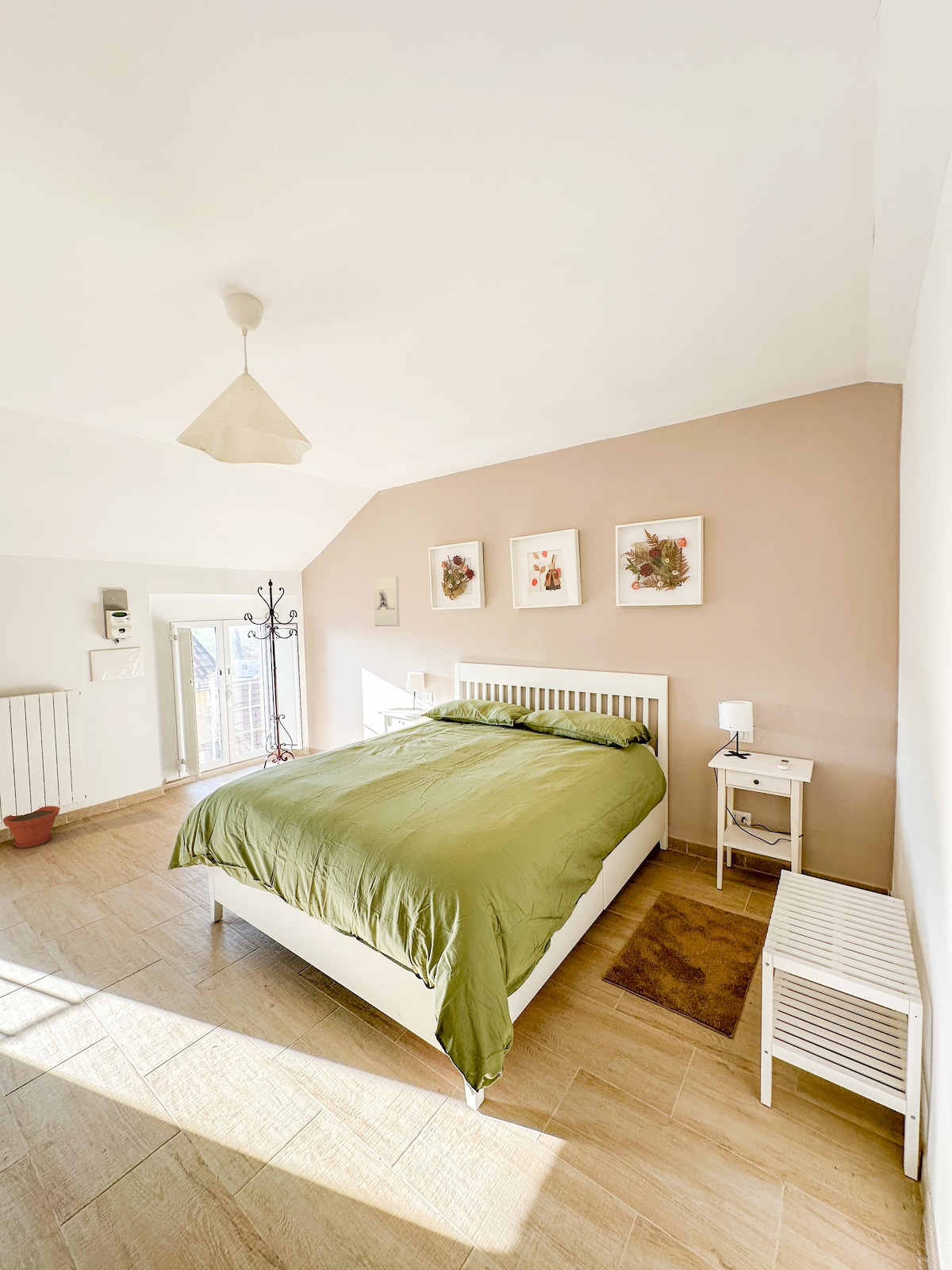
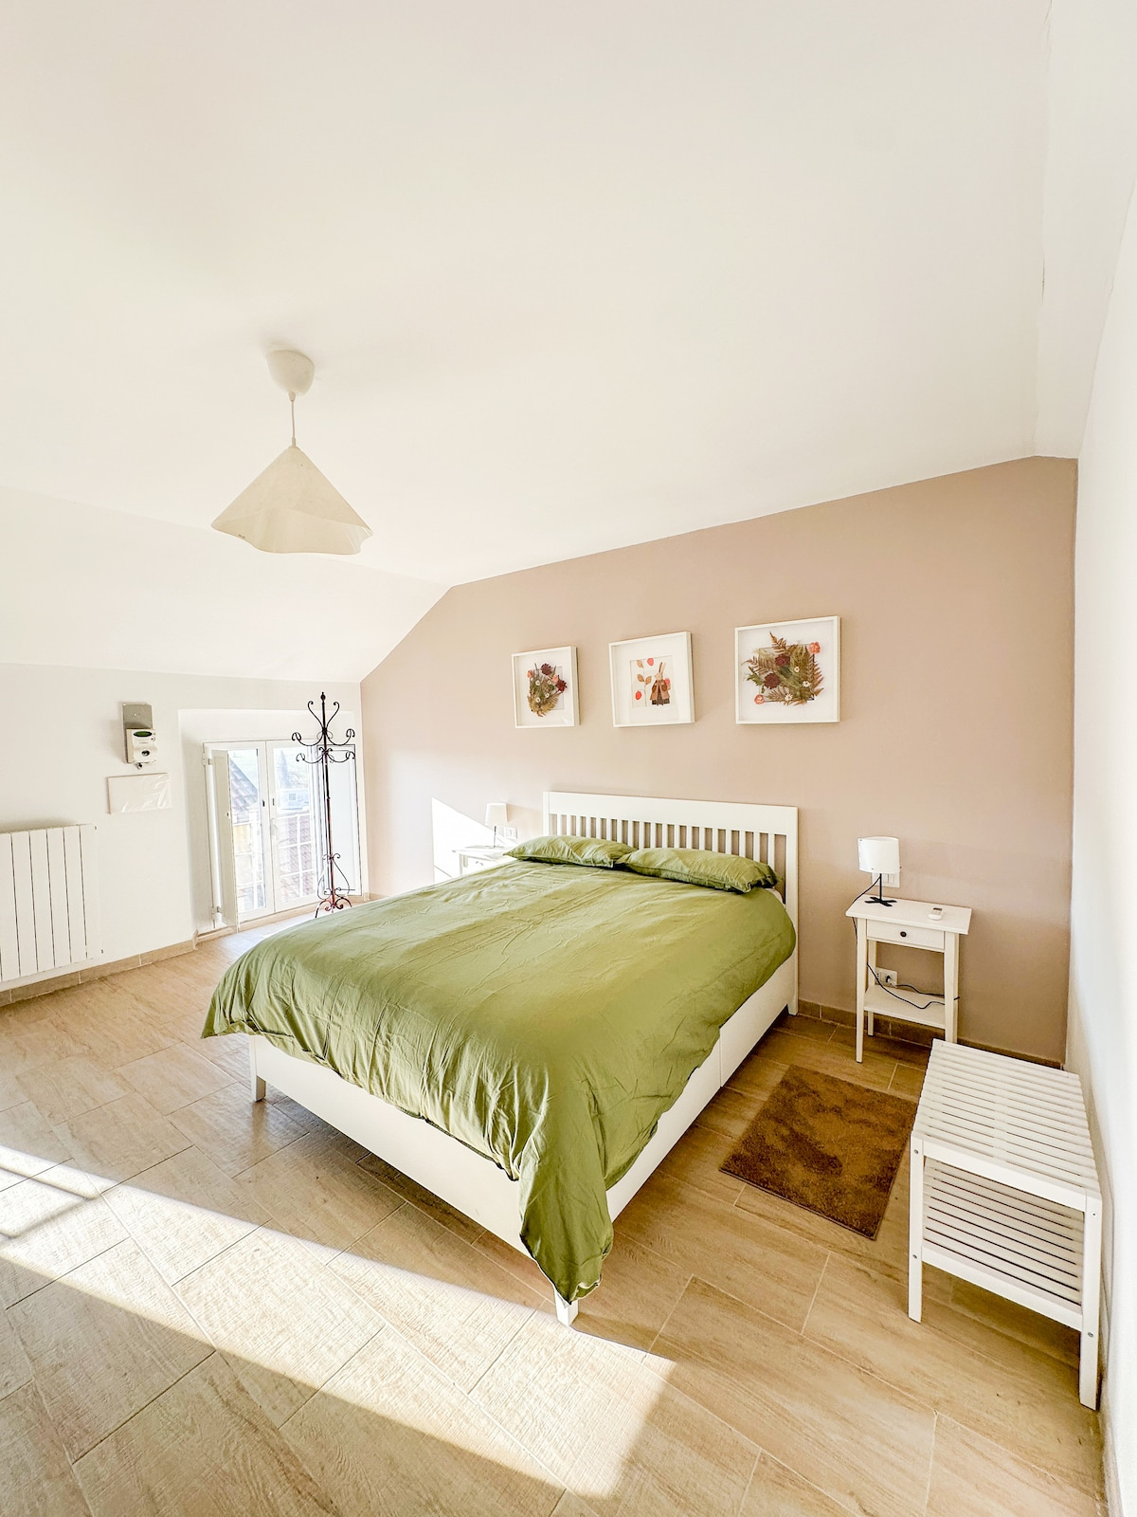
- wall sculpture [373,575,401,627]
- plant pot [2,805,60,849]
